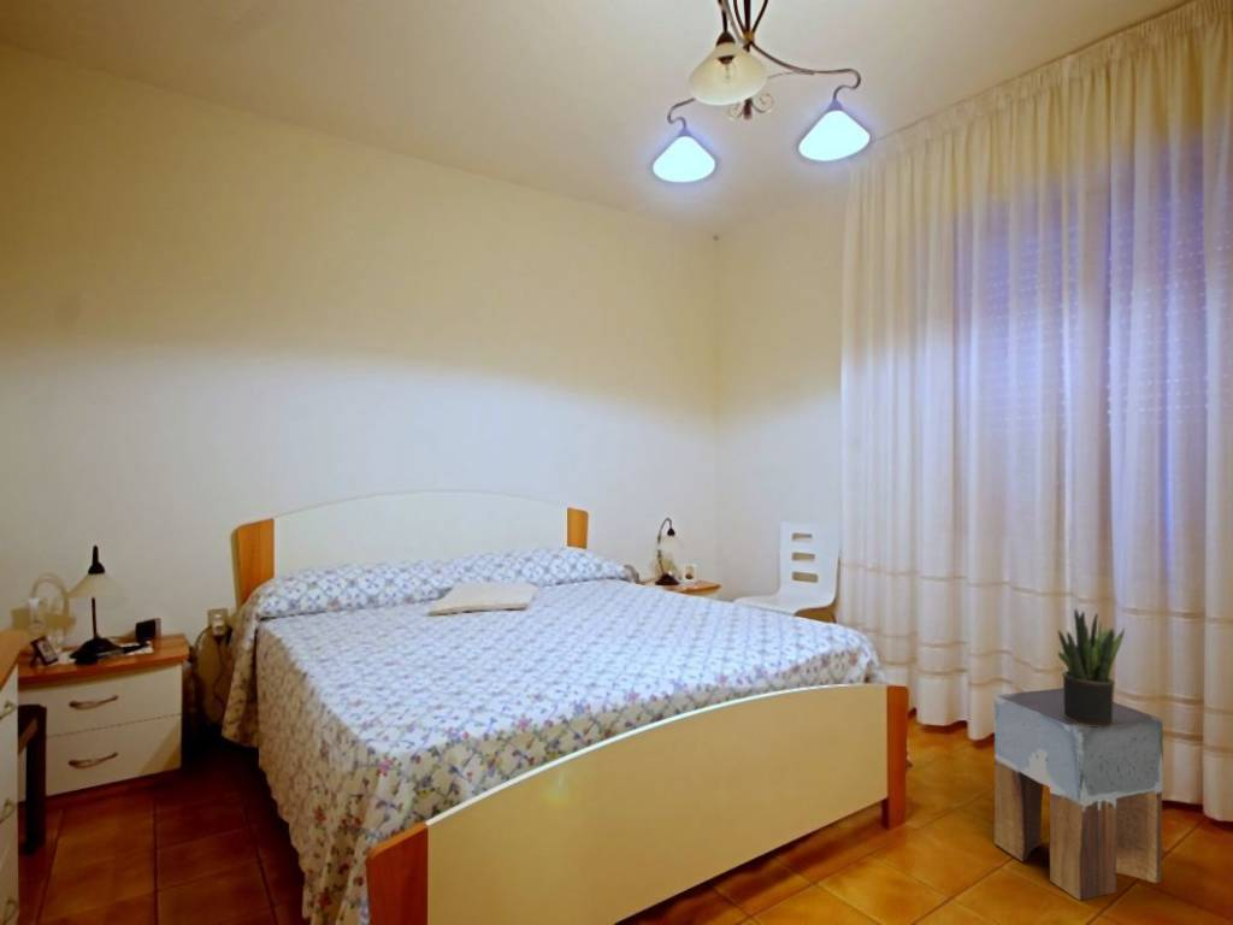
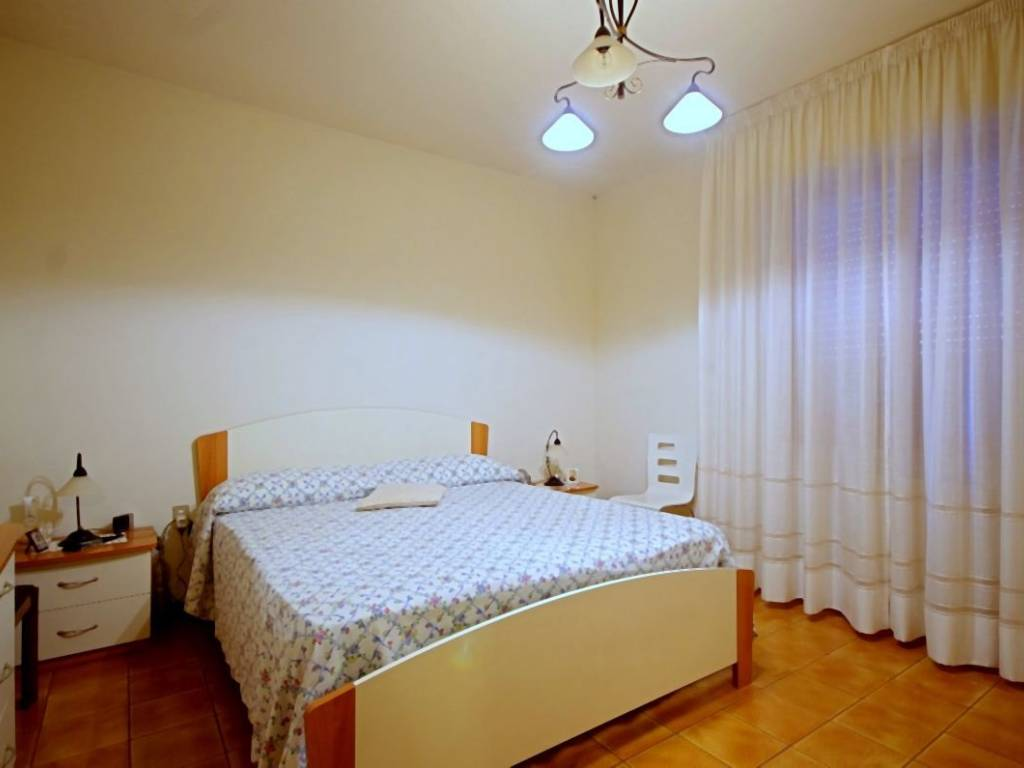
- potted plant [1056,607,1126,727]
- stool [993,687,1164,902]
